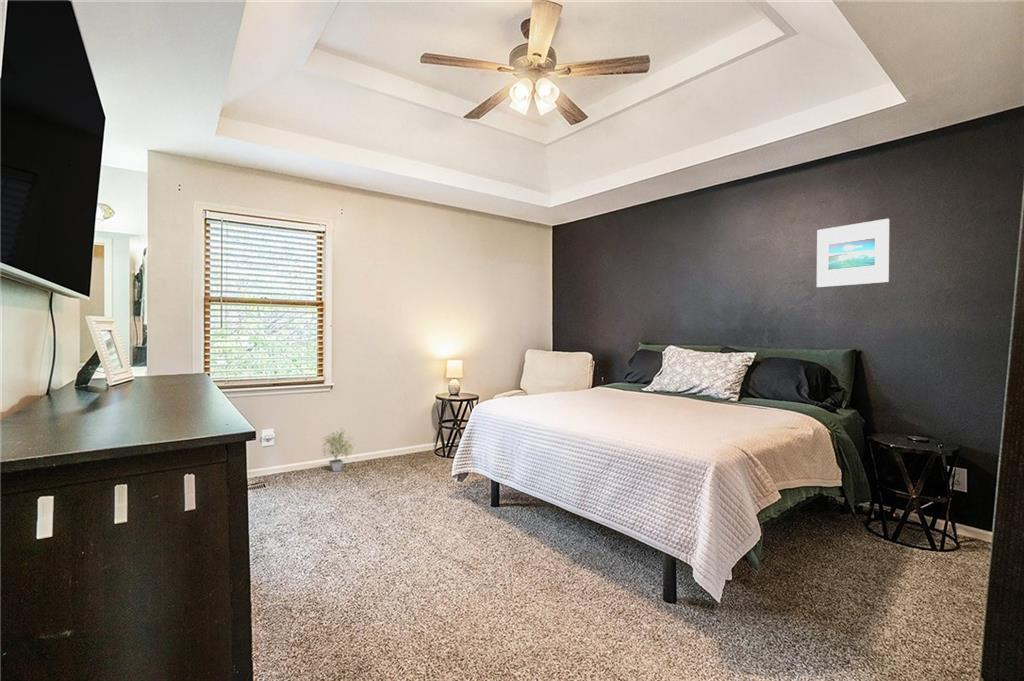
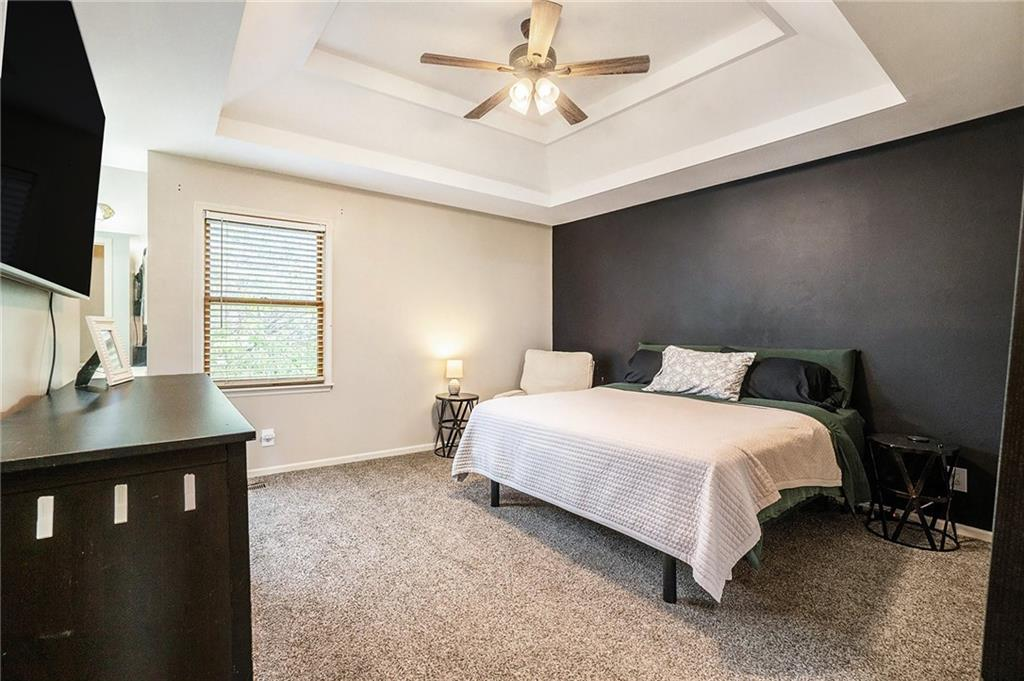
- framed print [816,218,890,288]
- potted plant [322,427,355,472]
